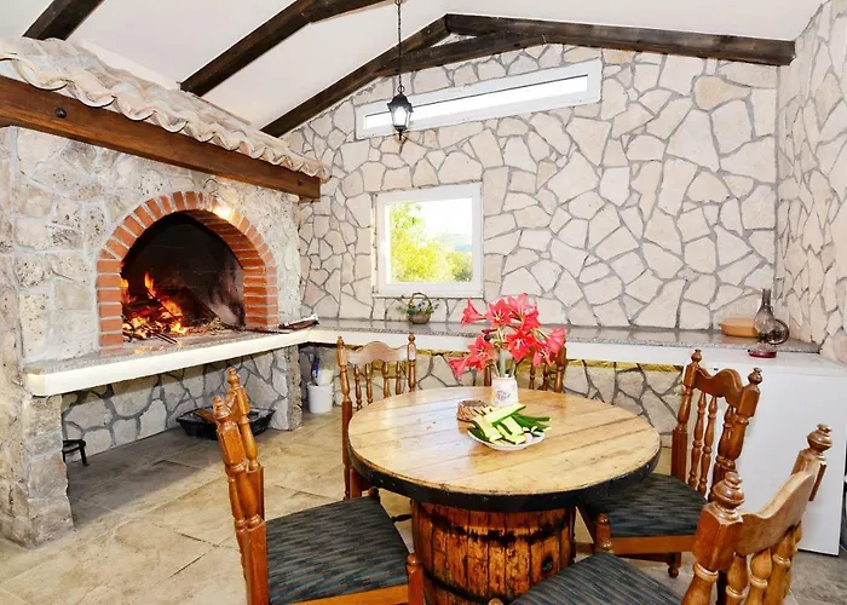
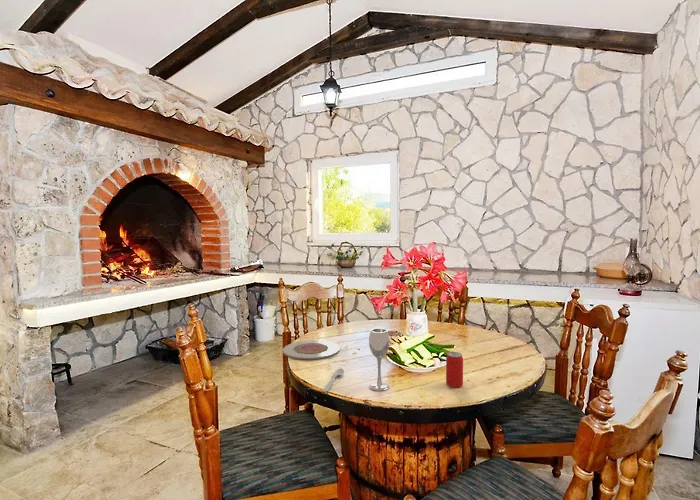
+ wineglass [368,327,390,392]
+ spoon [322,367,345,393]
+ beverage can [445,351,464,389]
+ plate [282,339,341,360]
